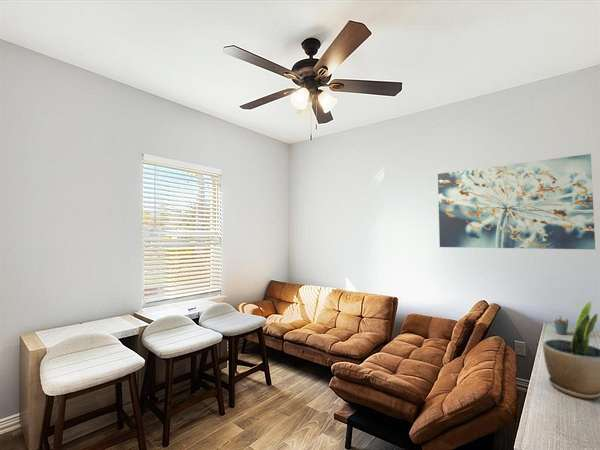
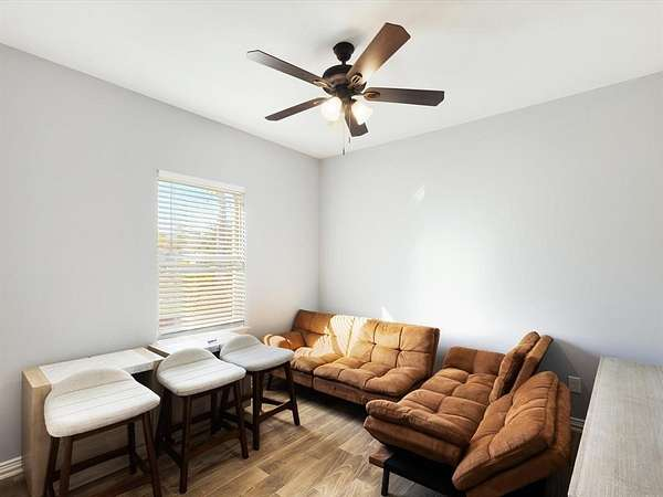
- pen holder [552,314,570,336]
- potted plant [542,300,600,400]
- wall art [437,153,596,250]
